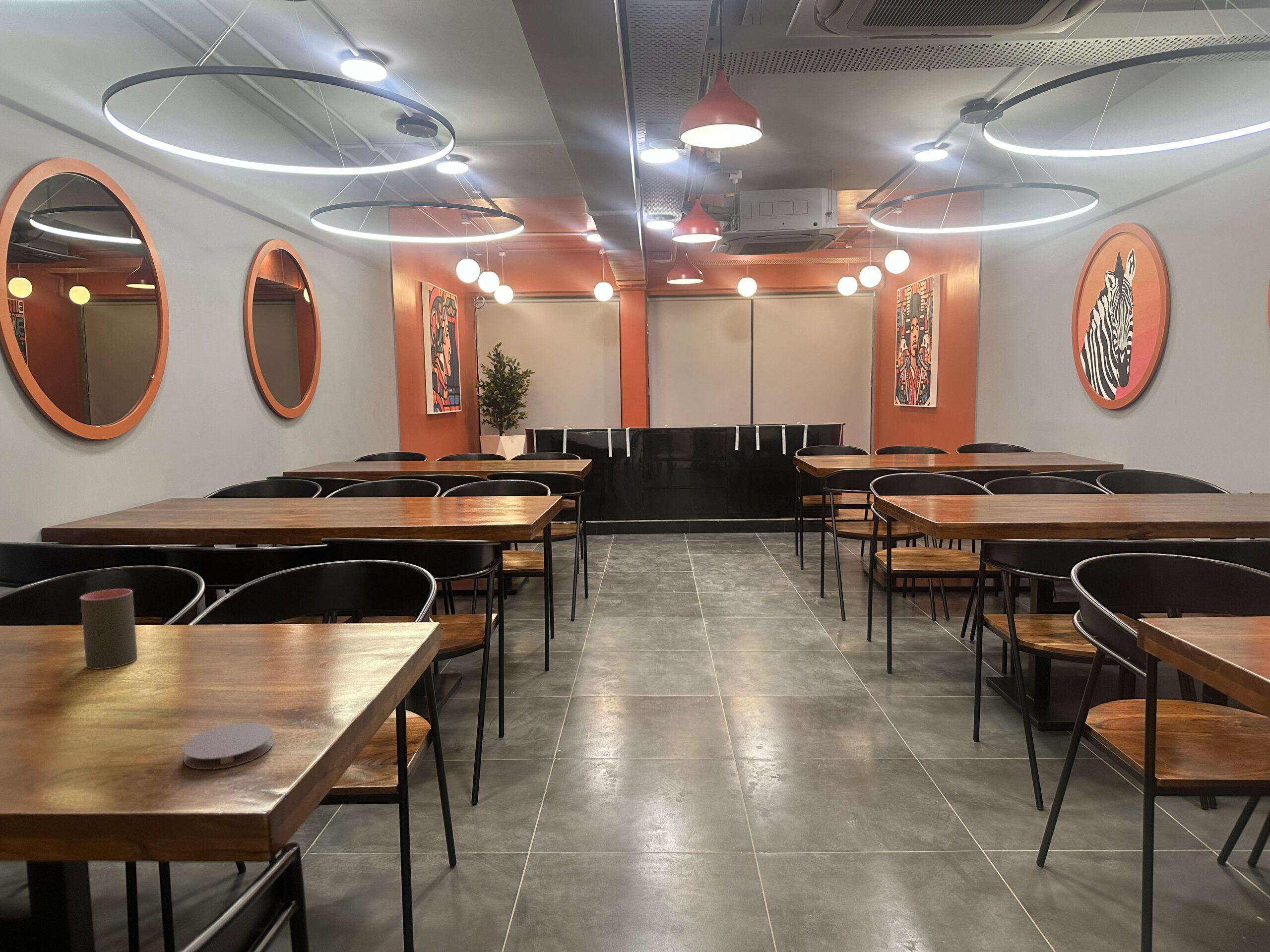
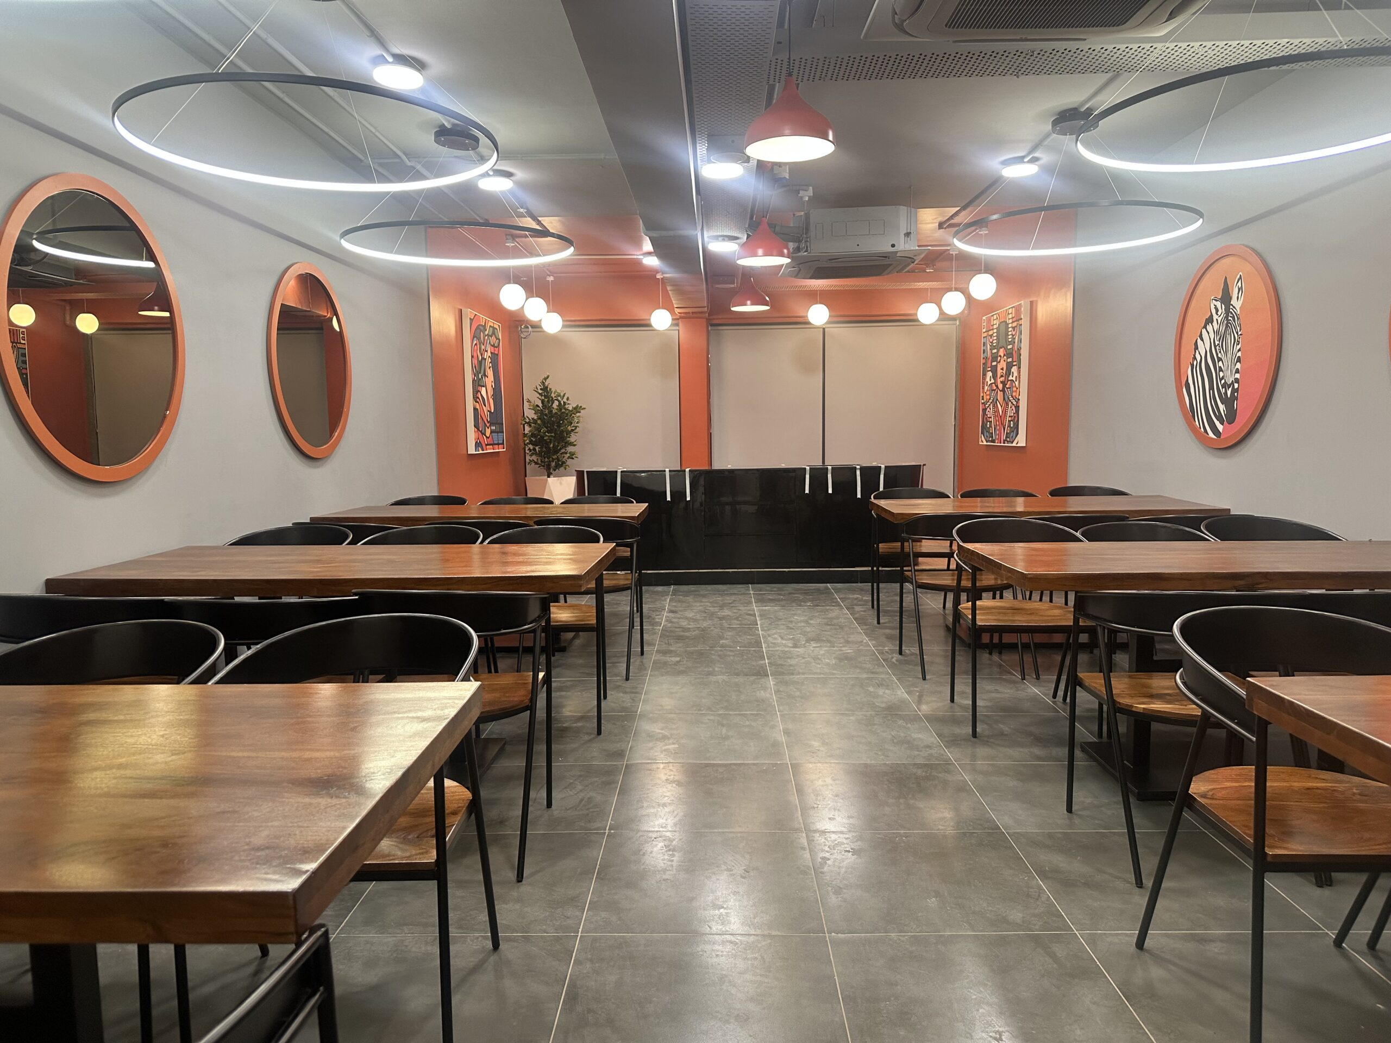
- cup [80,589,138,670]
- coaster [182,722,273,770]
